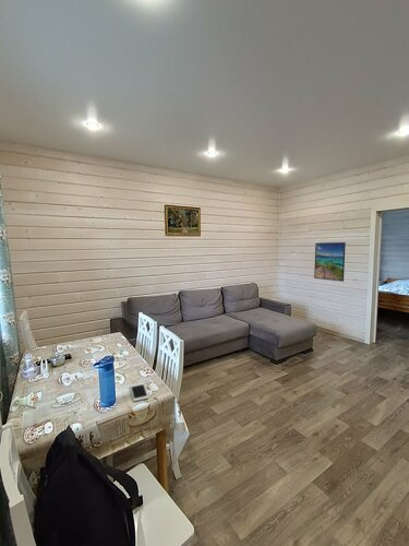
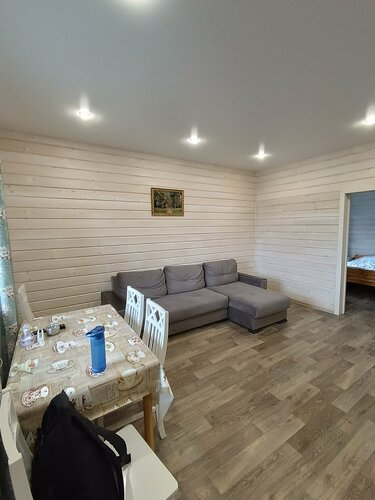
- cell phone [129,381,149,403]
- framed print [313,241,347,283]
